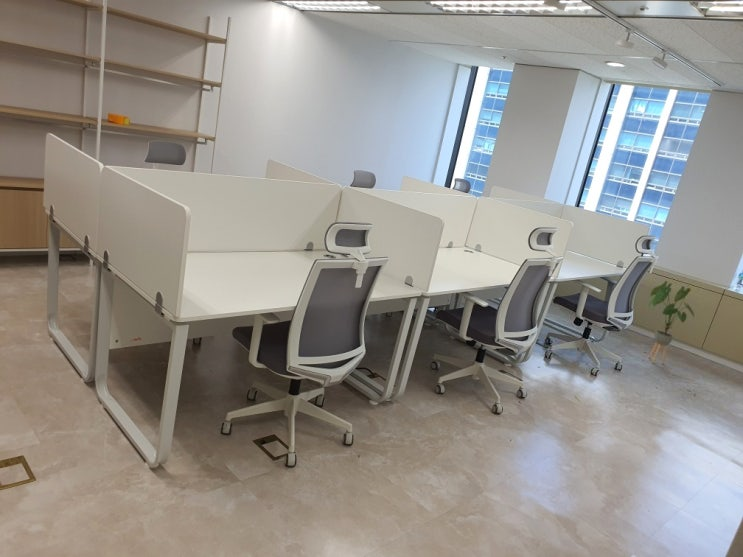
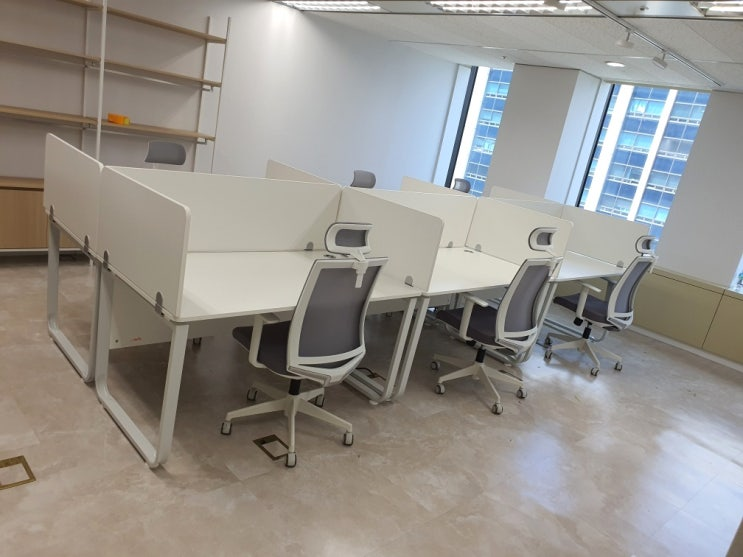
- house plant [644,280,695,365]
